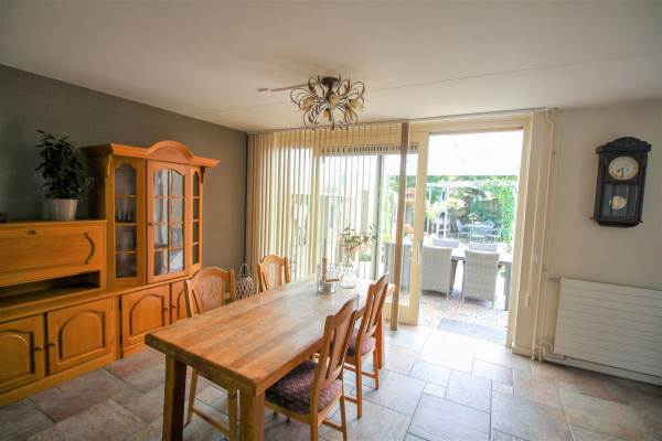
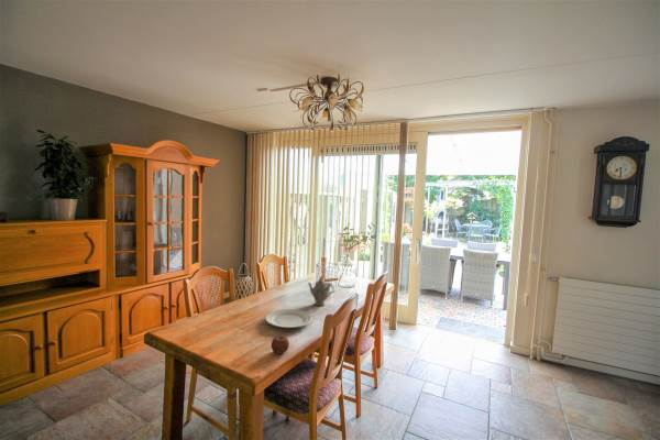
+ apple [271,334,290,355]
+ chinaware [264,308,314,329]
+ chinaware [307,276,334,307]
